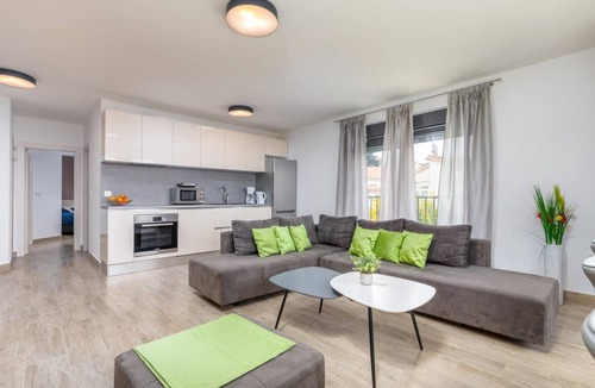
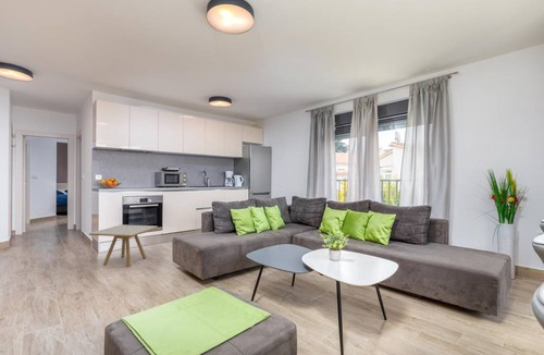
+ side table [88,223,159,268]
